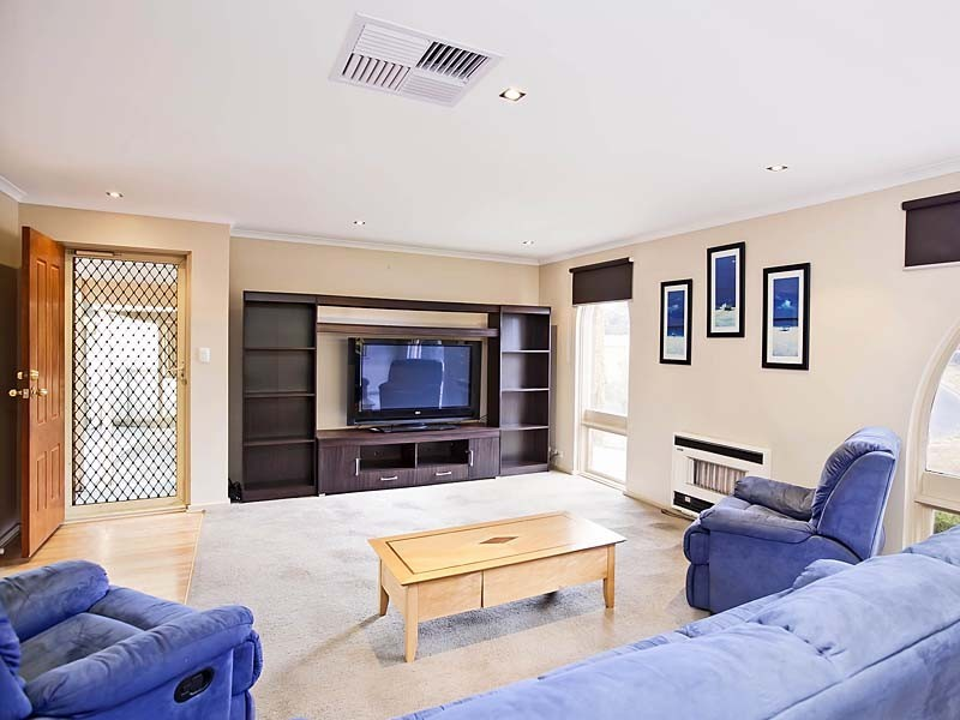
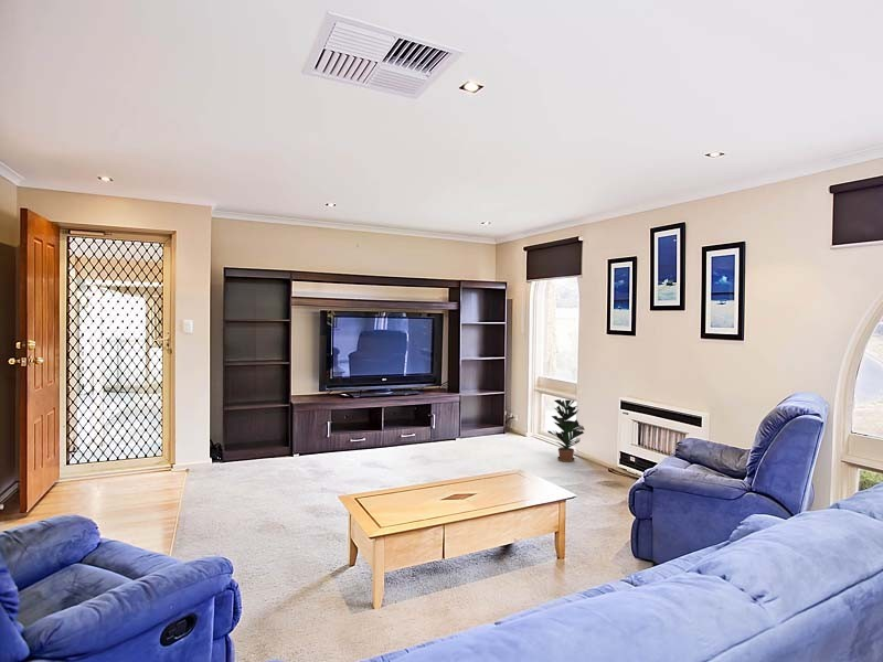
+ potted plant [546,398,586,463]
